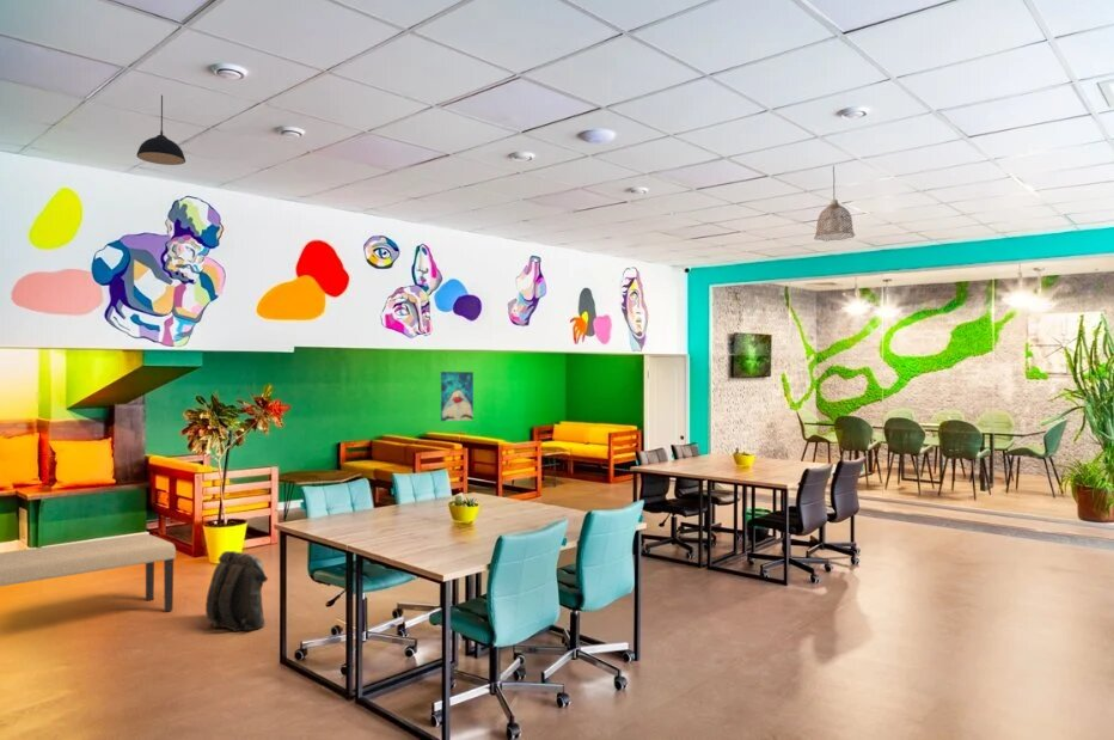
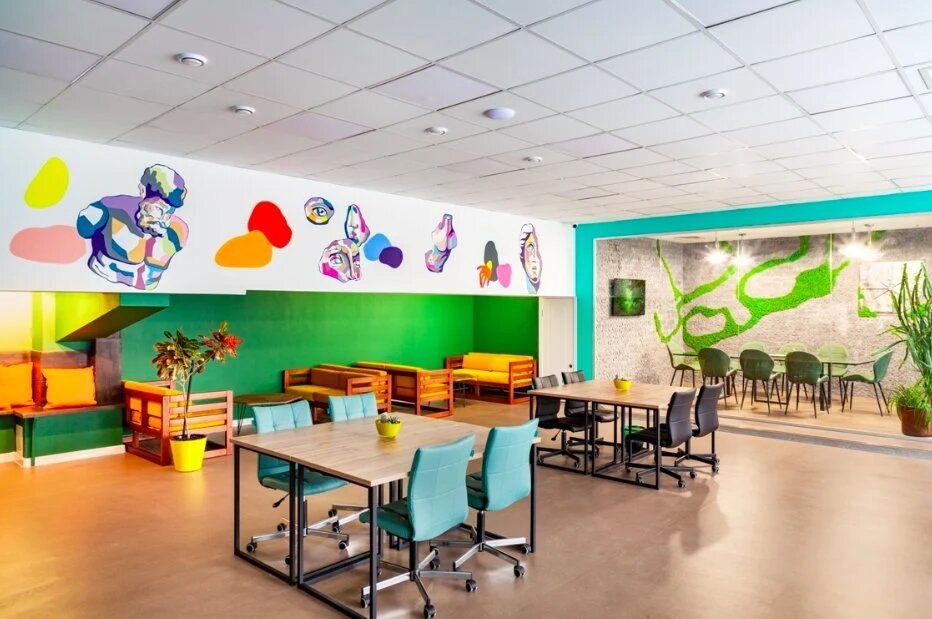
- bench [0,533,177,613]
- backpack [204,550,269,632]
- wall art [440,371,475,422]
- pendant lamp [813,165,856,241]
- pendant light [135,94,186,166]
